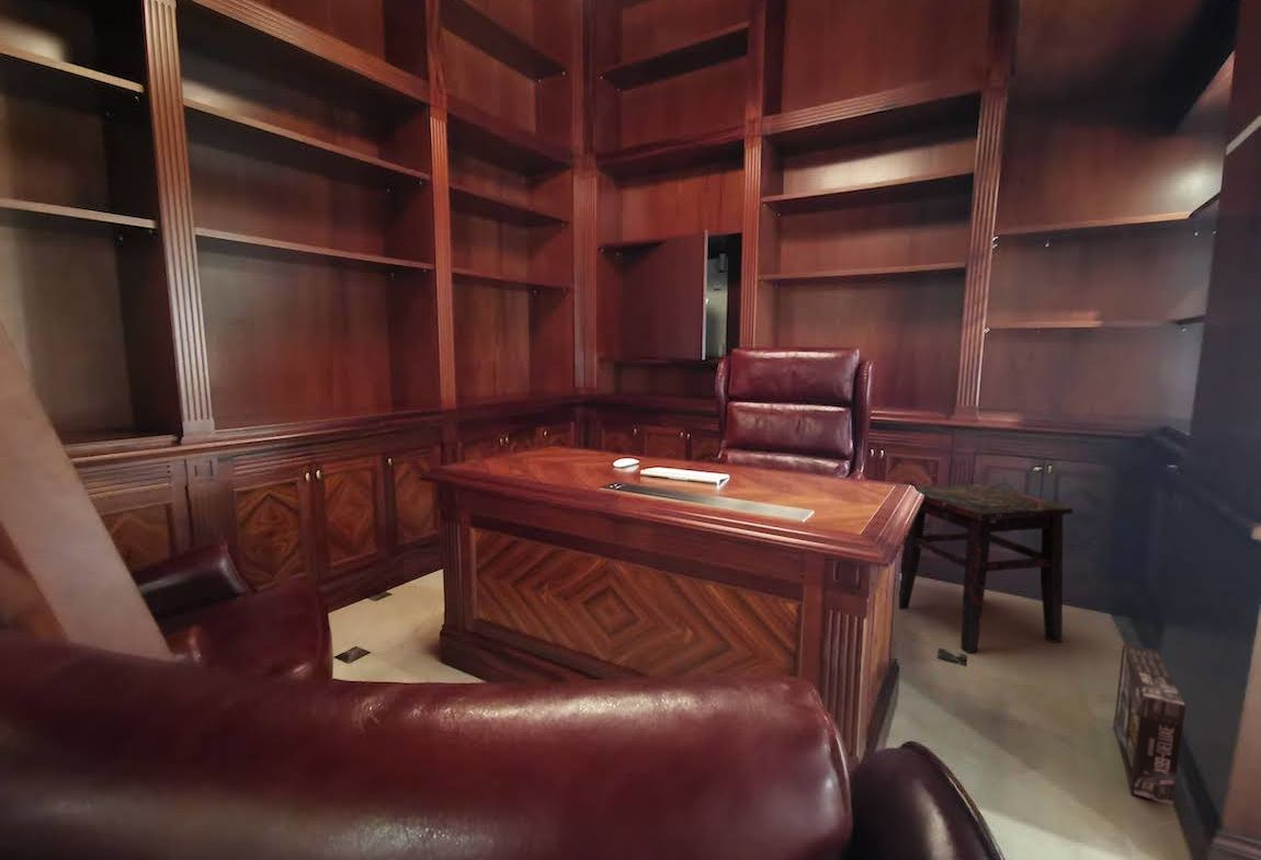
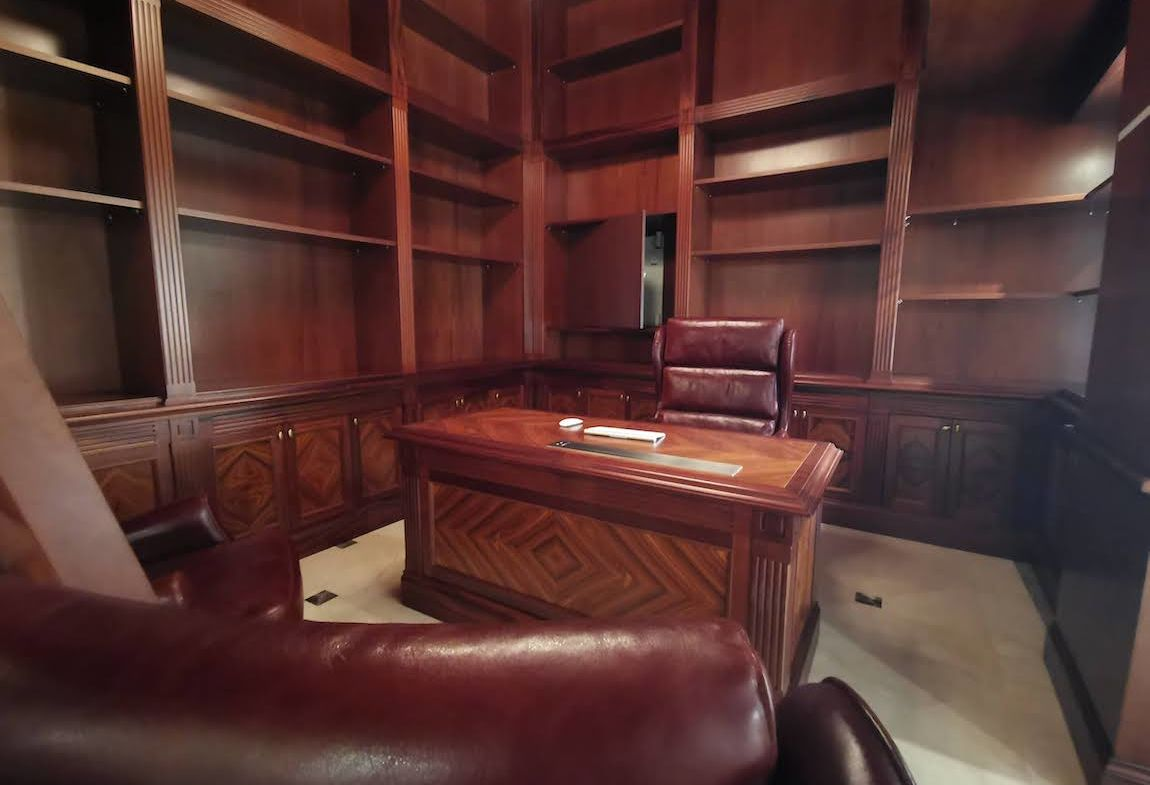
- box [1112,642,1186,806]
- side table [898,483,1075,654]
